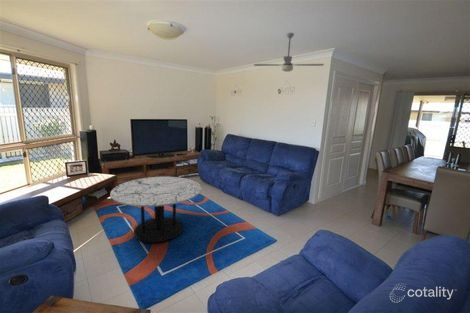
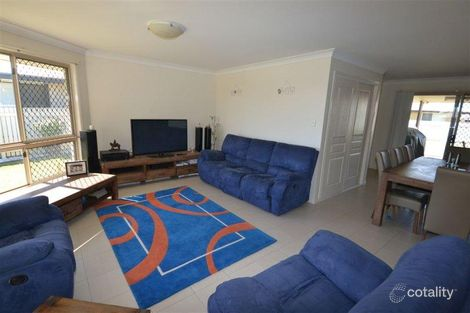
- ceiling fan [253,32,325,73]
- coffee table [109,176,202,243]
